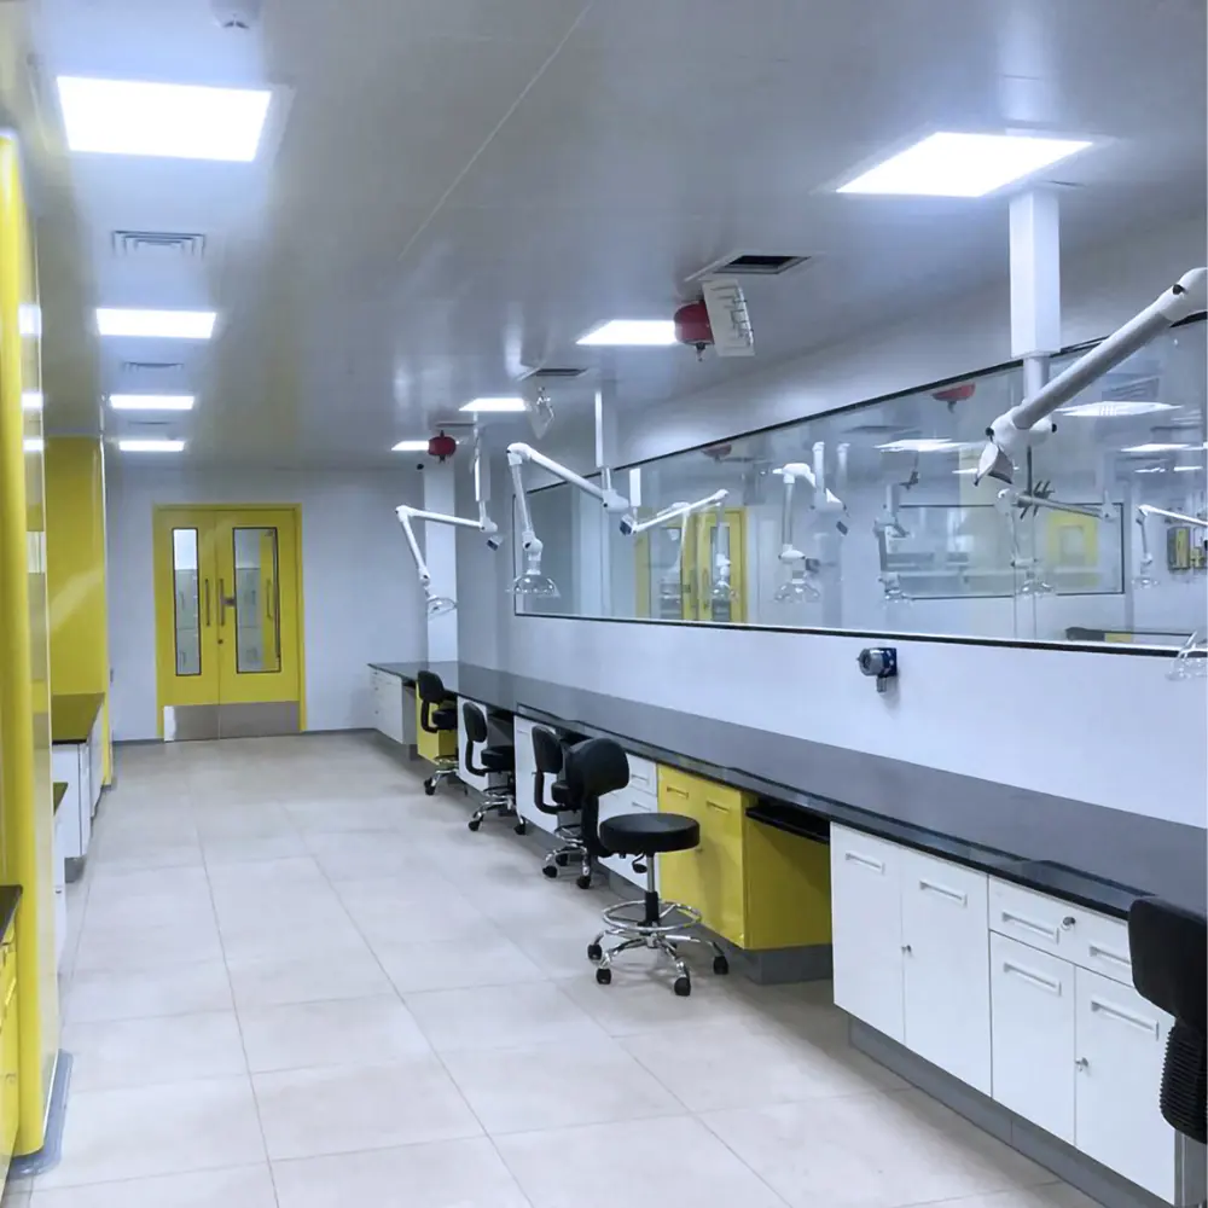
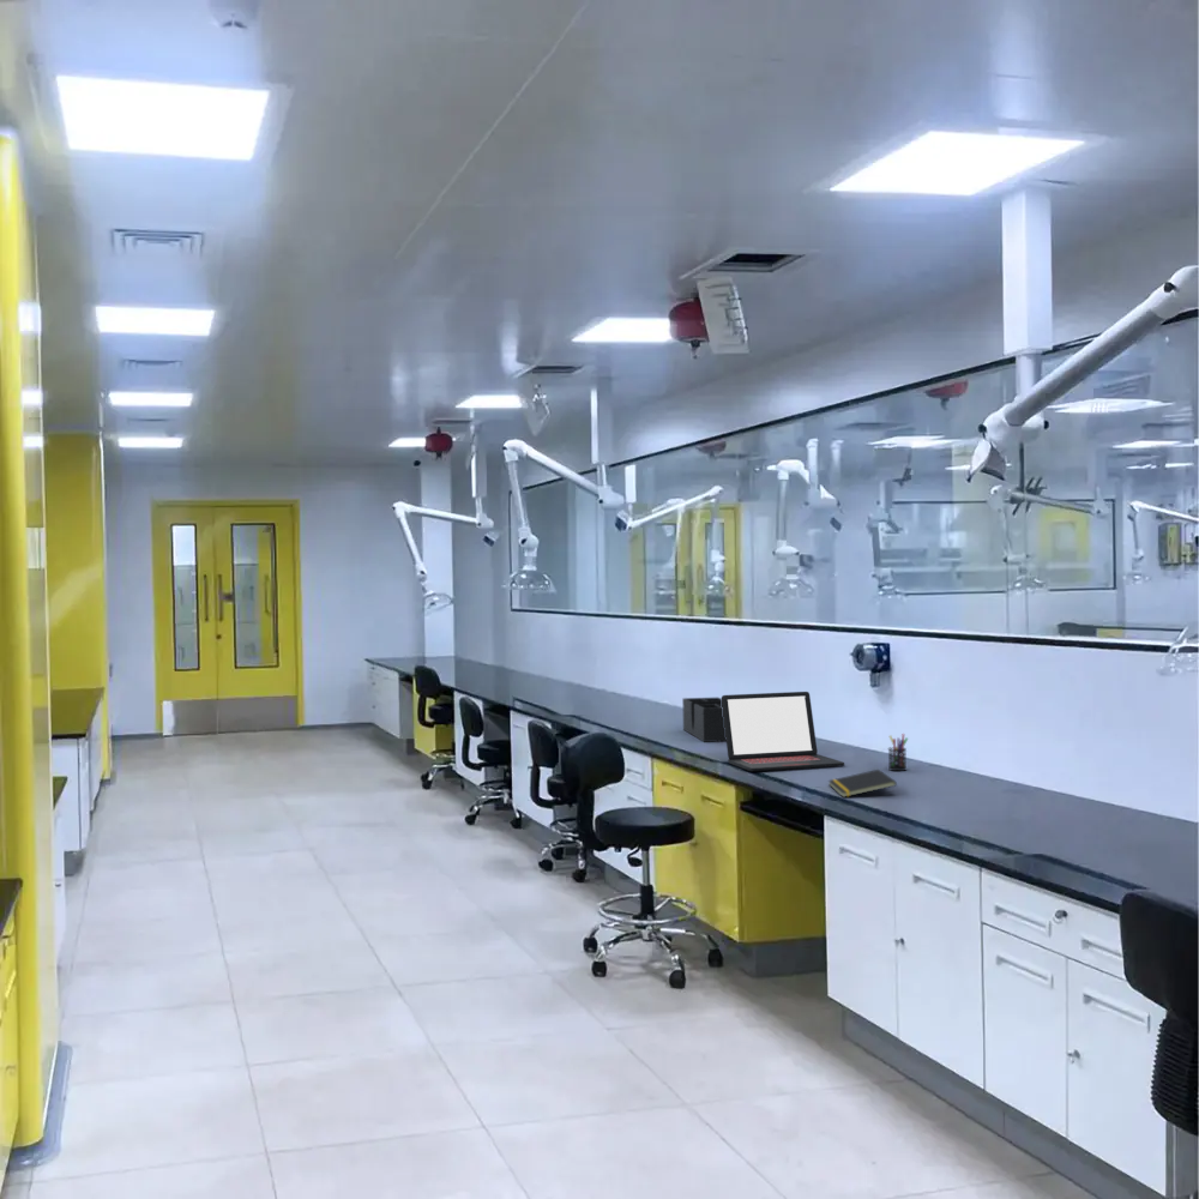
+ laptop [721,691,845,772]
+ desk organizer [681,697,727,743]
+ pen holder [887,733,909,772]
+ notepad [827,769,898,799]
